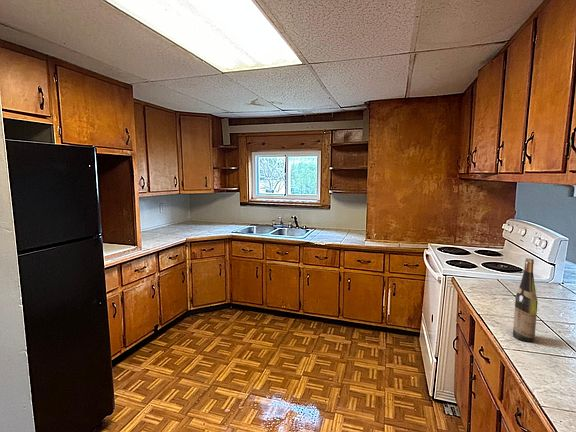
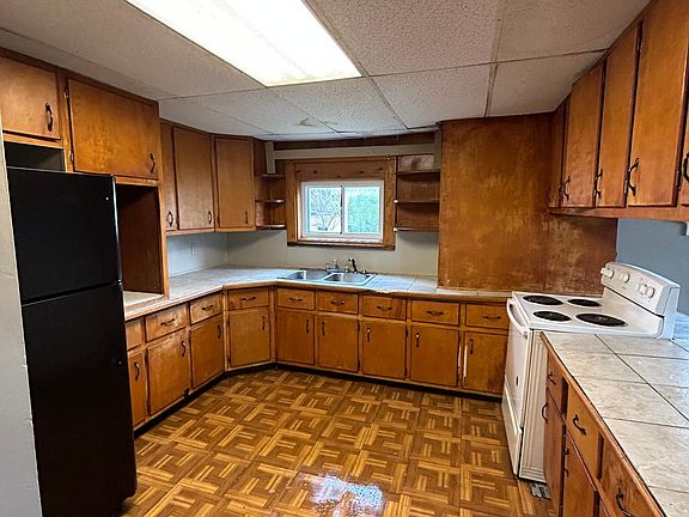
- wine bottle [512,257,539,342]
